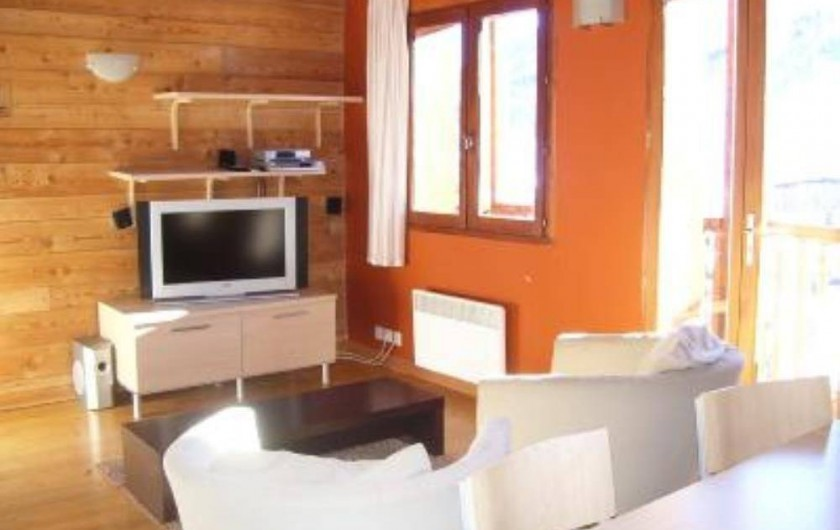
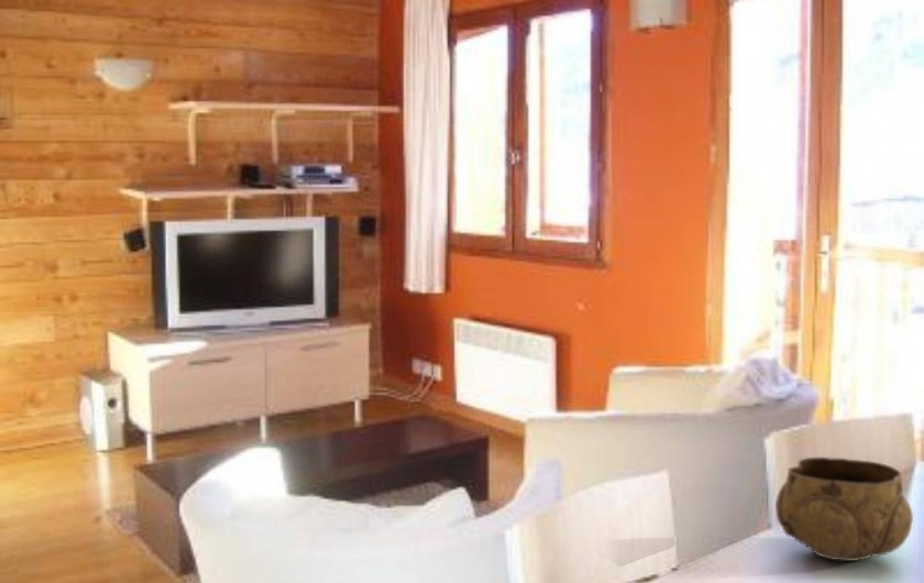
+ decorative bowl [774,457,914,562]
